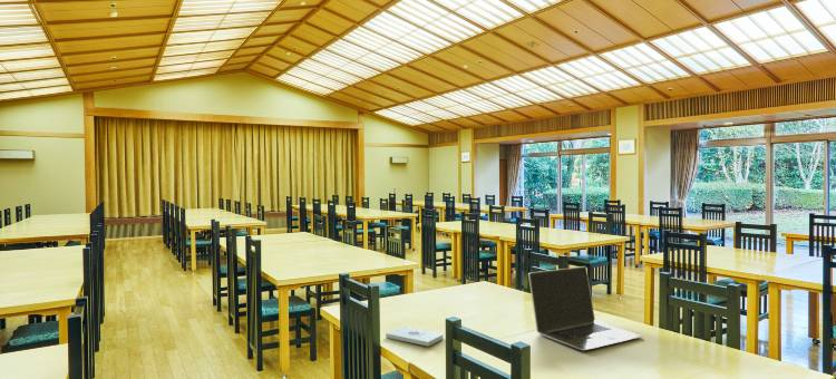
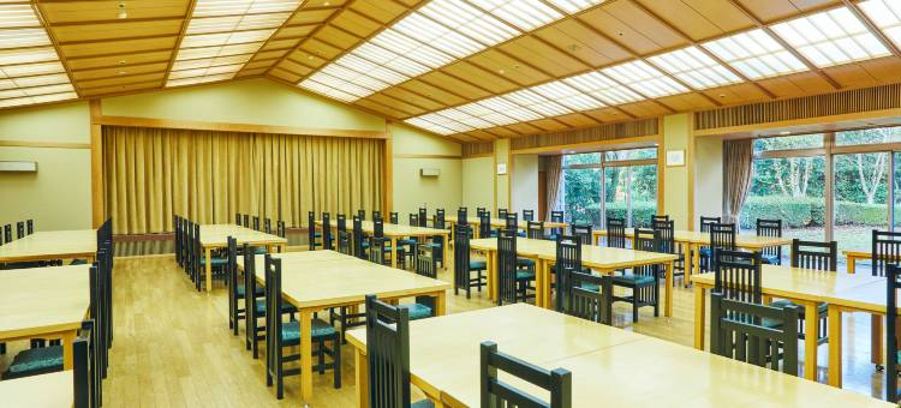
- notepad [385,325,445,347]
- laptop [527,265,644,351]
